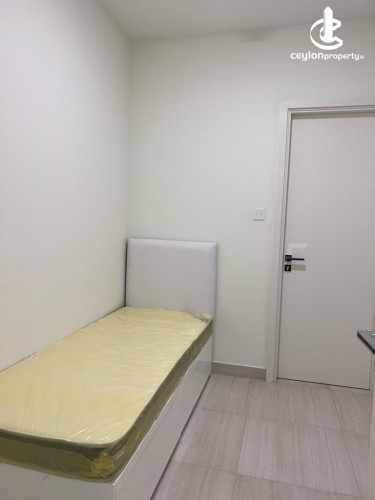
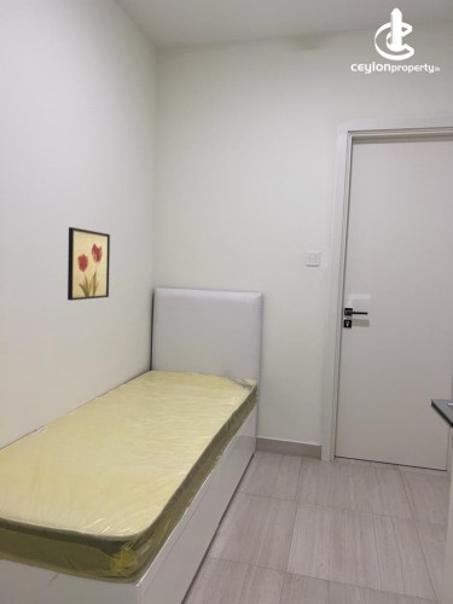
+ wall art [66,226,111,302]
